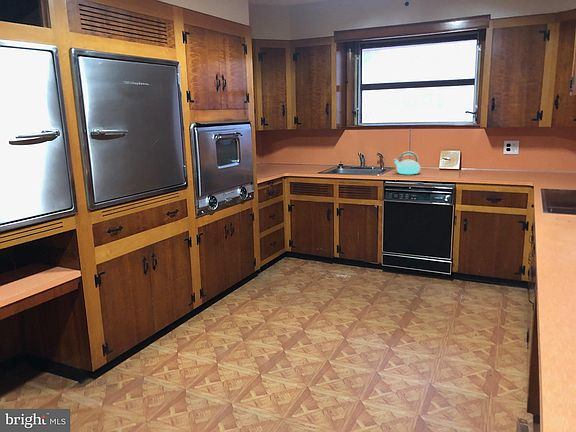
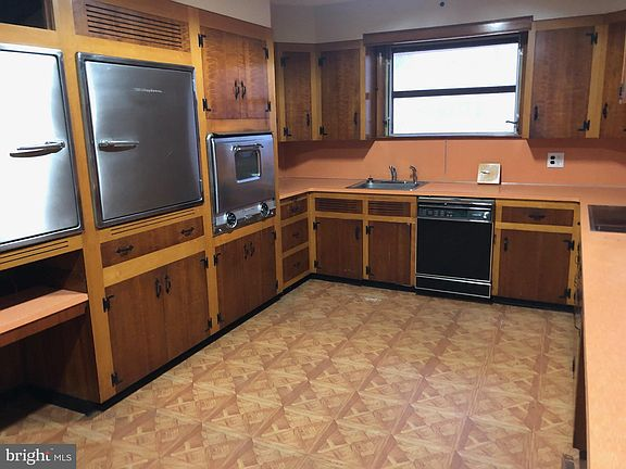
- kettle [393,151,421,175]
